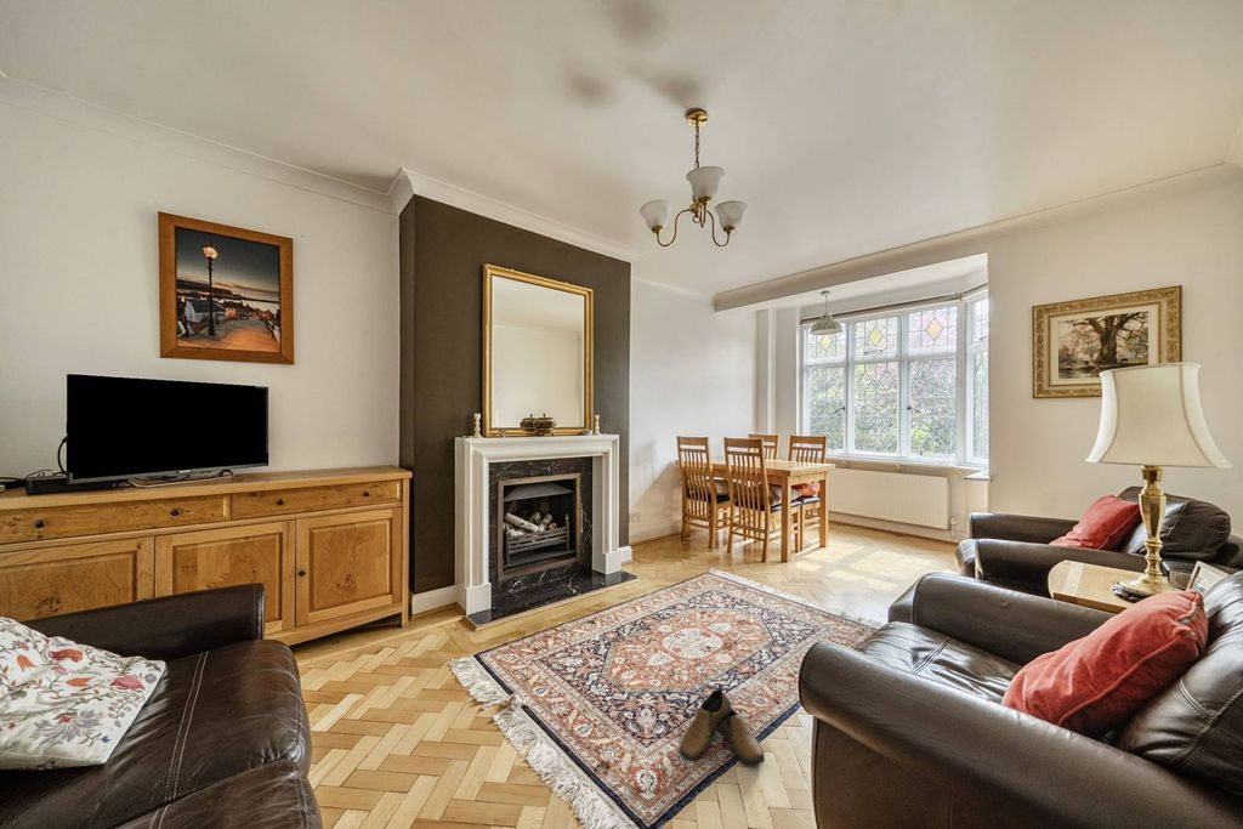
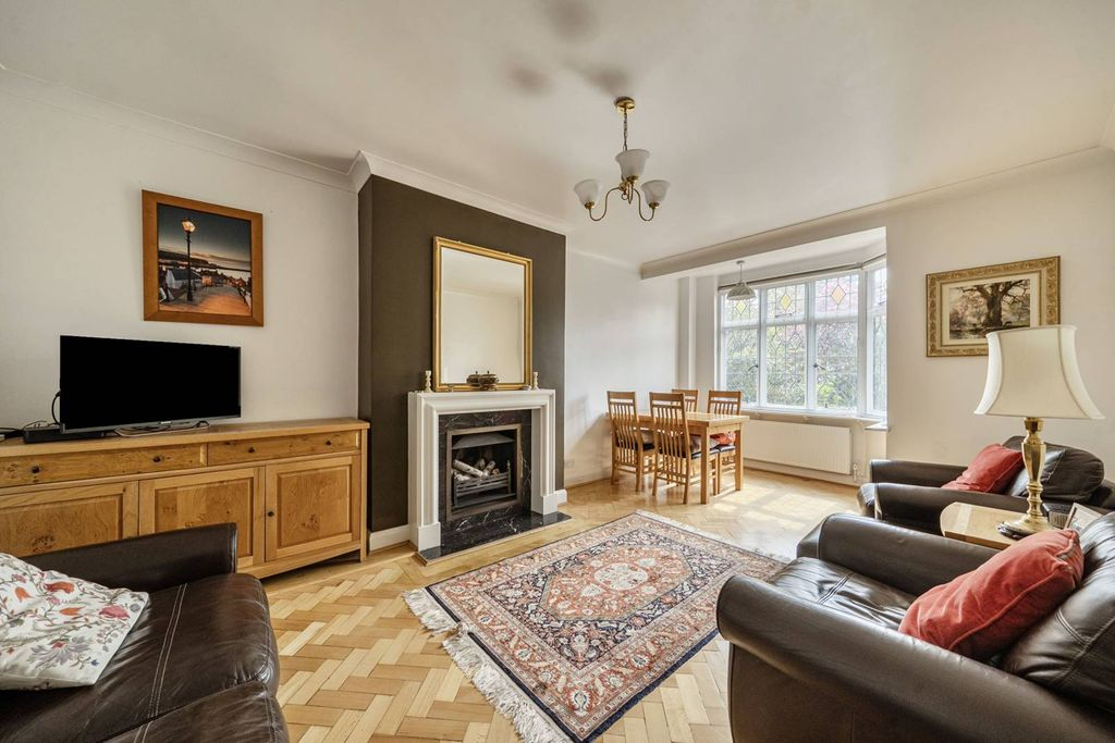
- shoe [680,682,766,766]
